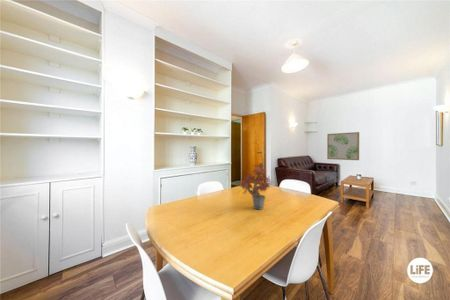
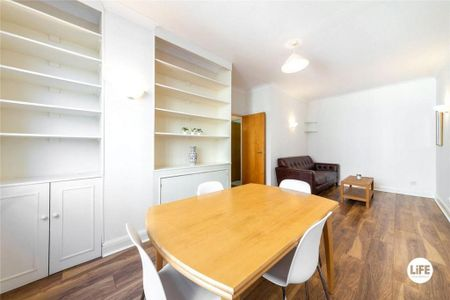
- potted plant [237,154,274,211]
- wall art [326,131,360,161]
